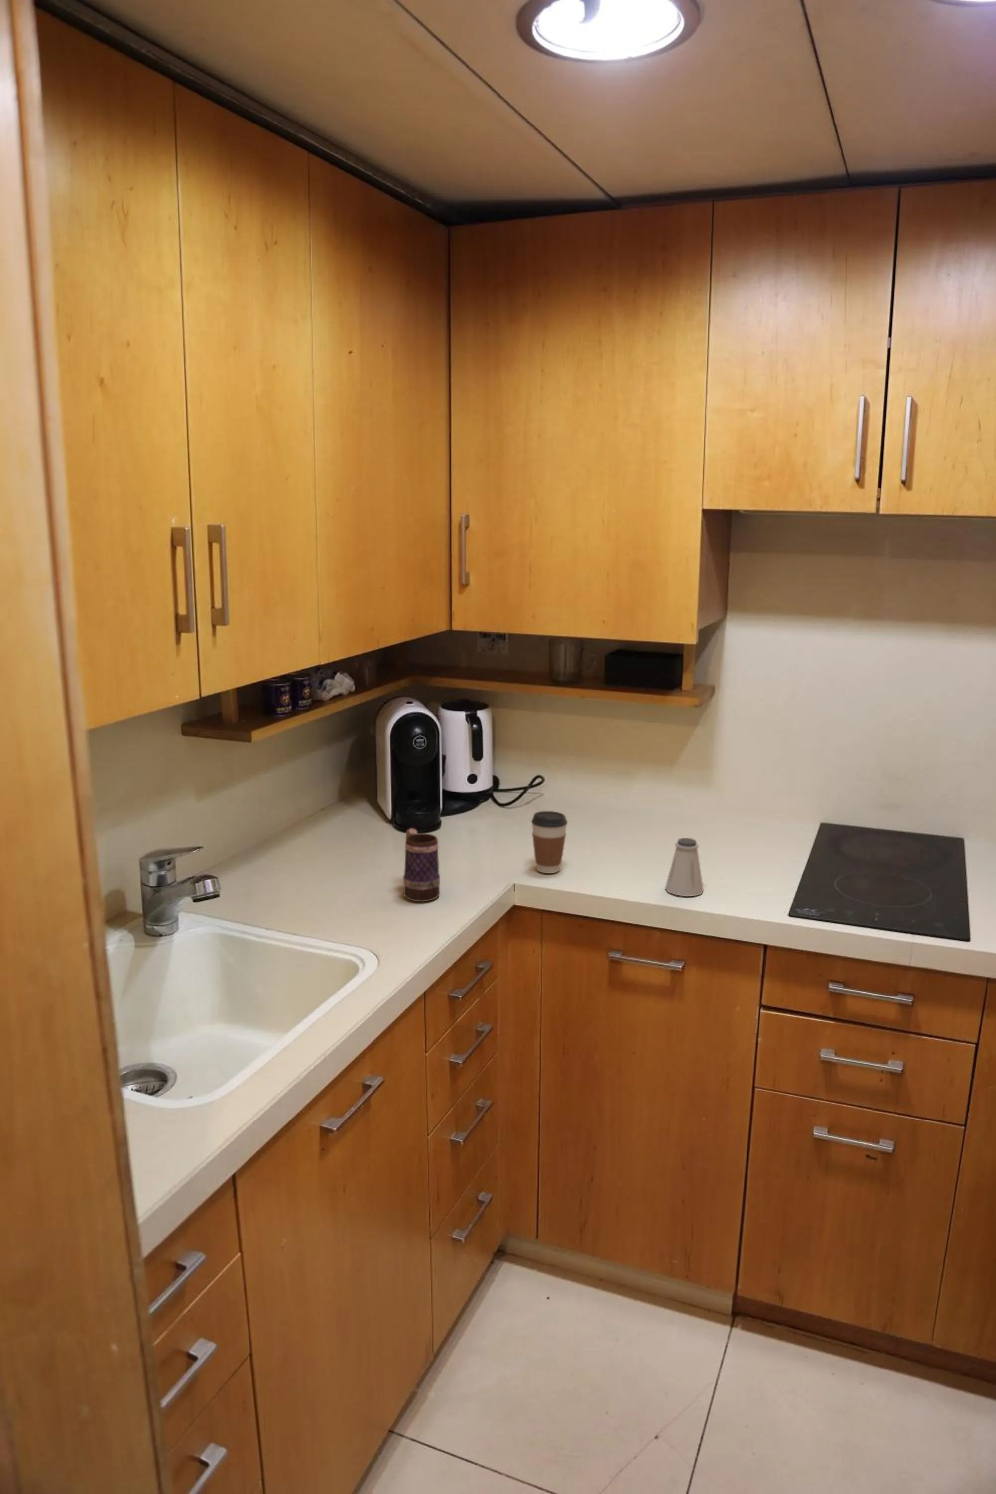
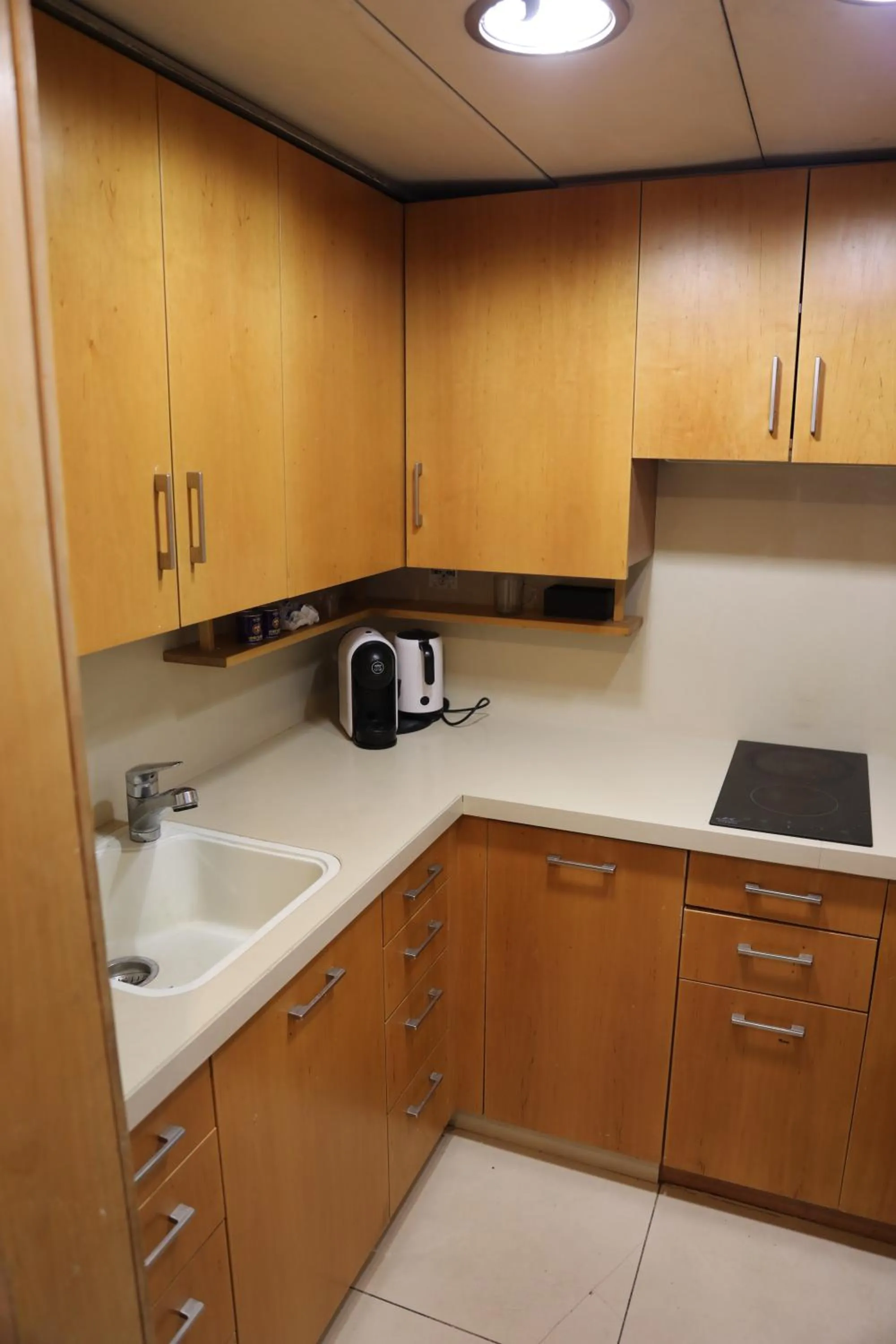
- coffee cup [531,810,568,874]
- mug [402,828,440,903]
- saltshaker [665,837,704,897]
